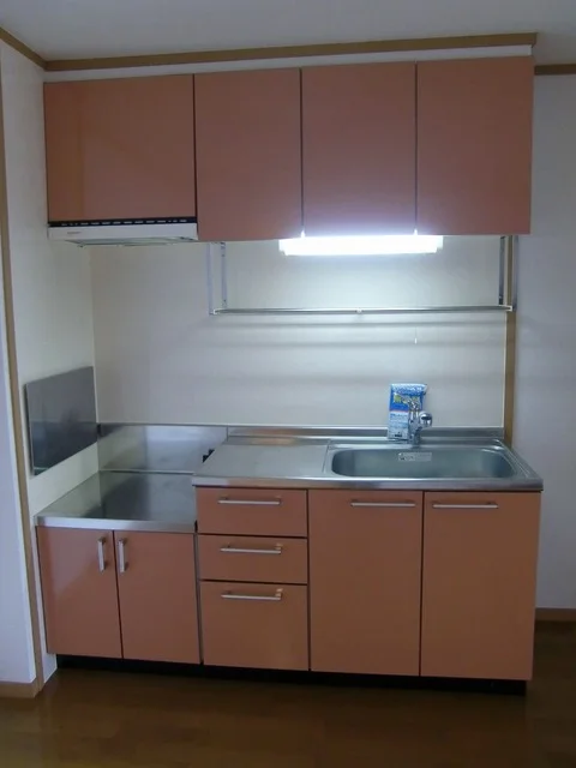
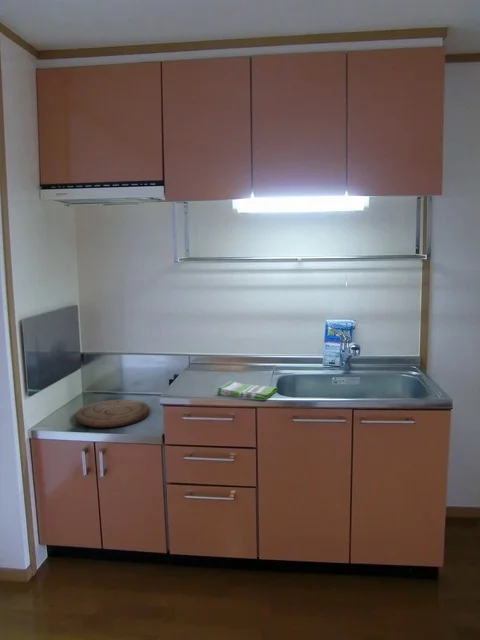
+ dish towel [216,380,279,401]
+ cutting board [76,399,150,428]
